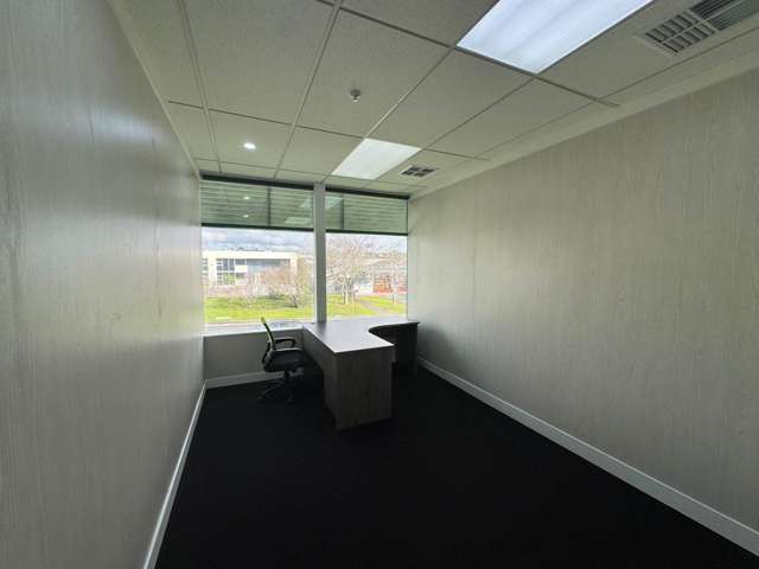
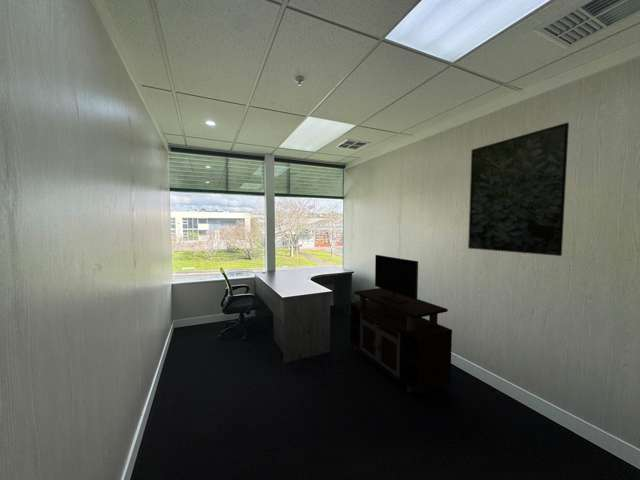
+ tv stand [349,254,453,396]
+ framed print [467,121,570,257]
